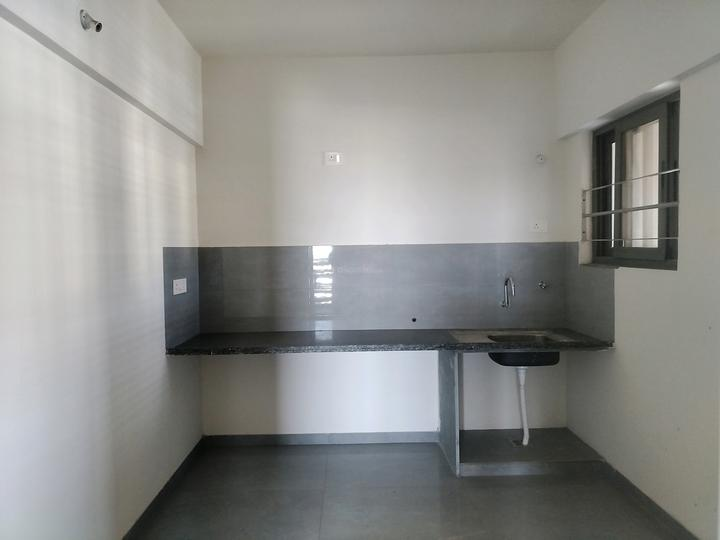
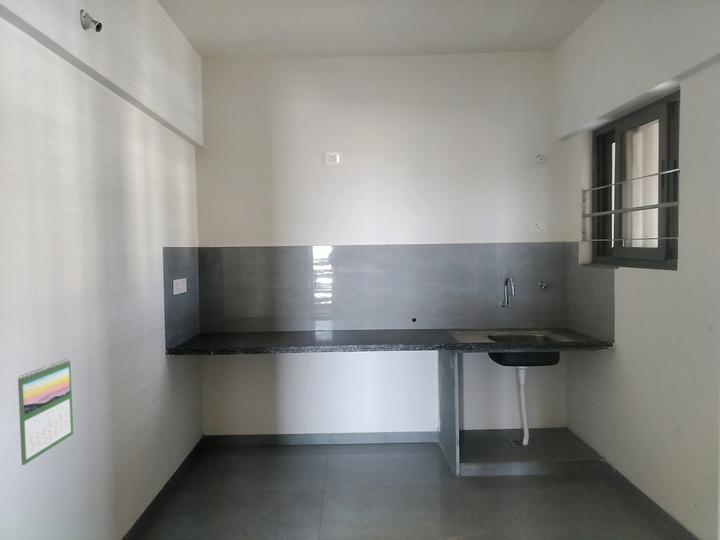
+ calendar [17,358,74,466]
